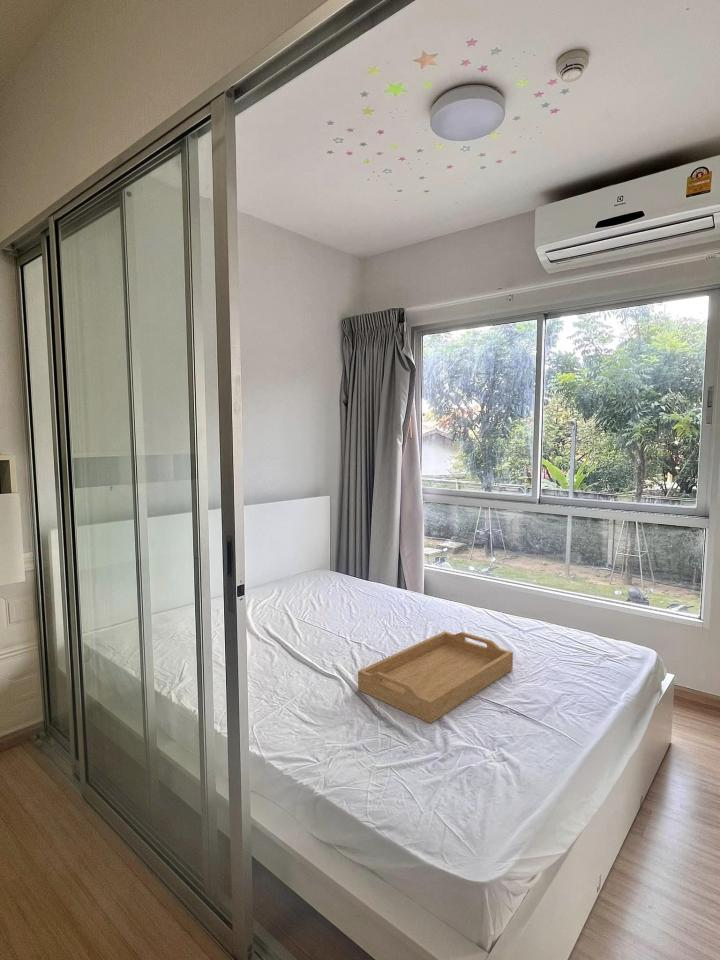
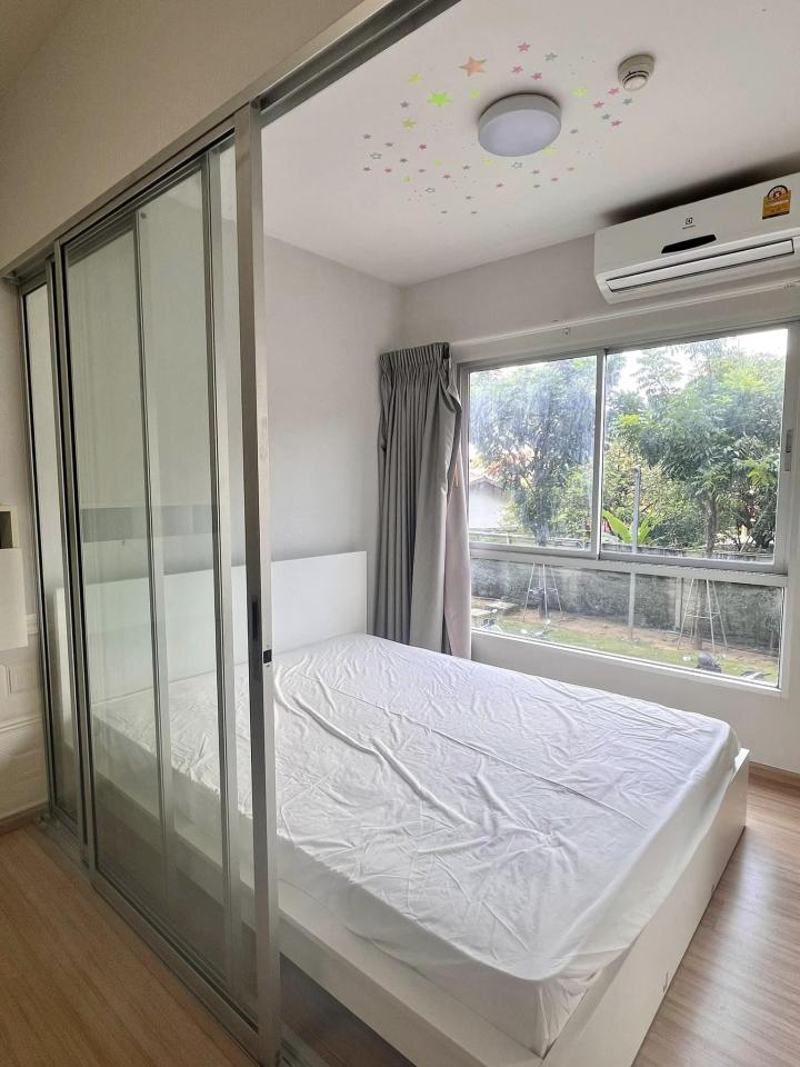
- serving tray [357,630,514,724]
